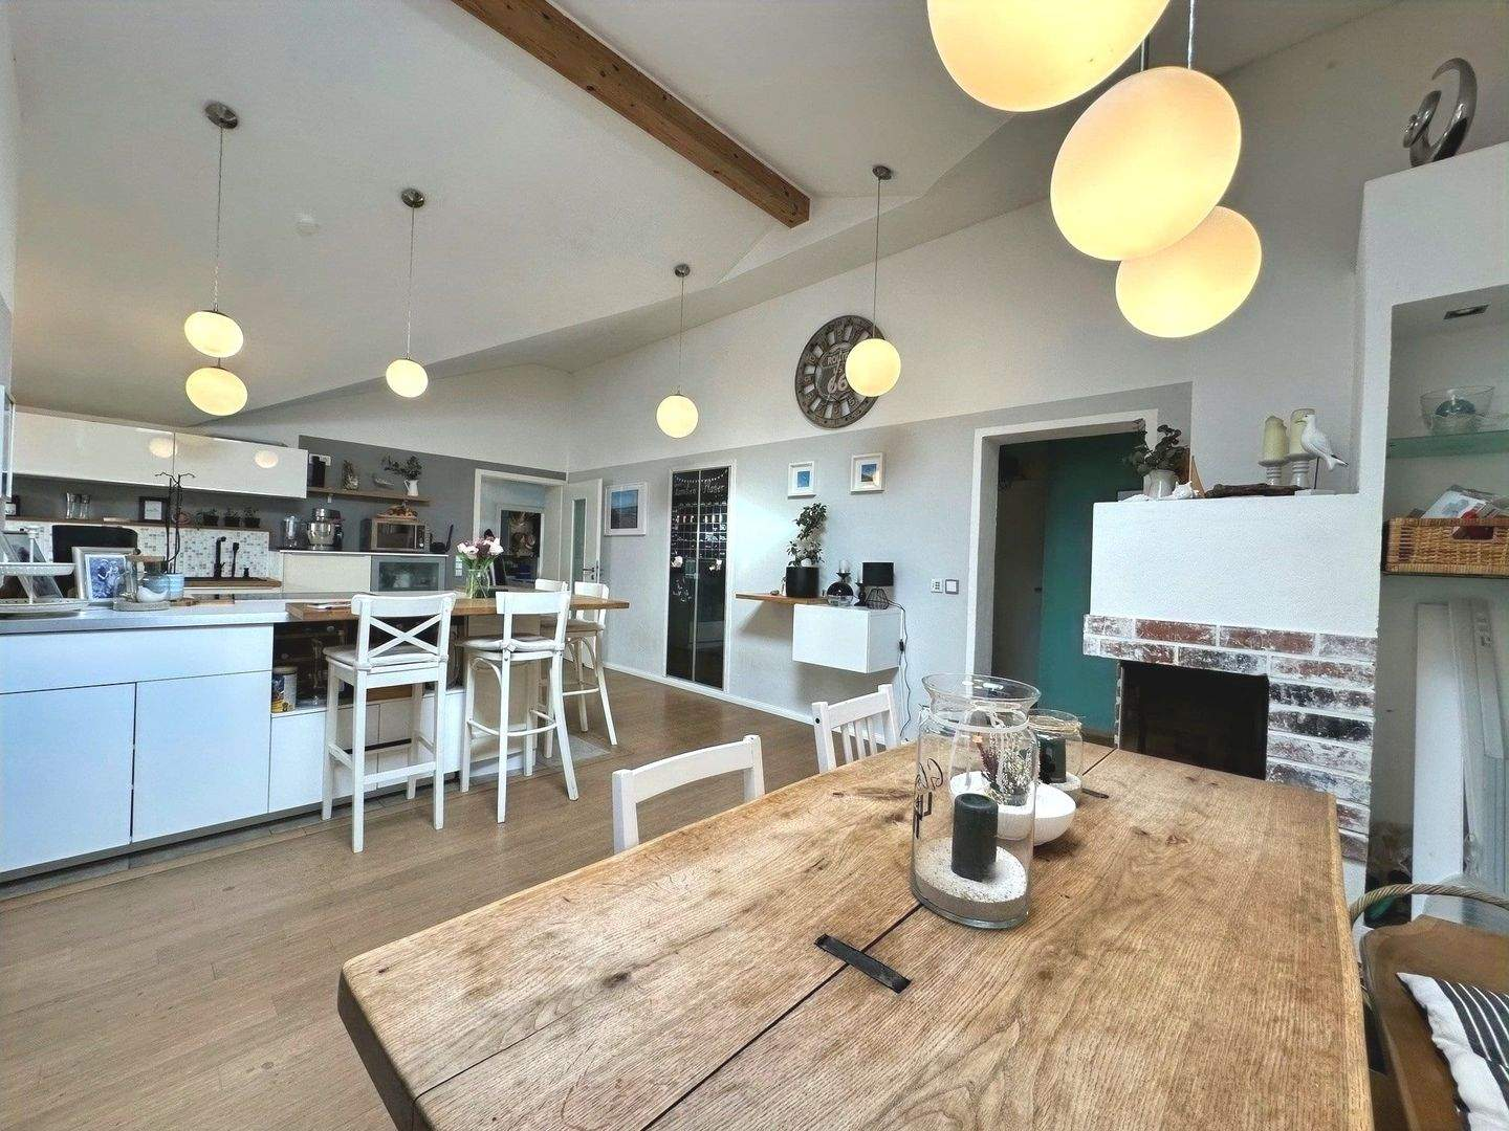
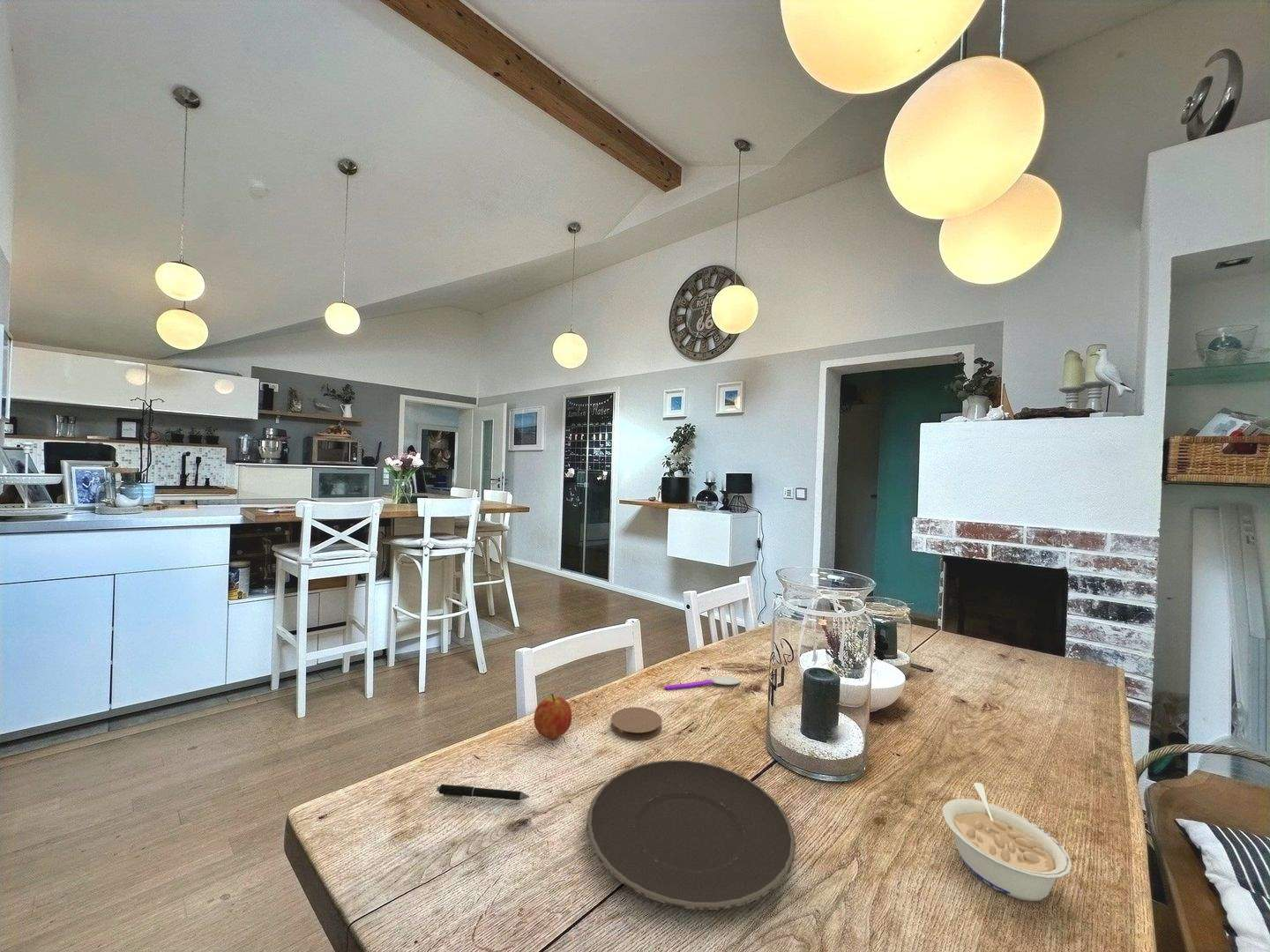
+ plate [586,759,796,911]
+ spoon [663,675,742,691]
+ fruit [534,693,572,740]
+ pen [436,784,531,801]
+ legume [942,782,1072,902]
+ coaster [610,706,662,740]
